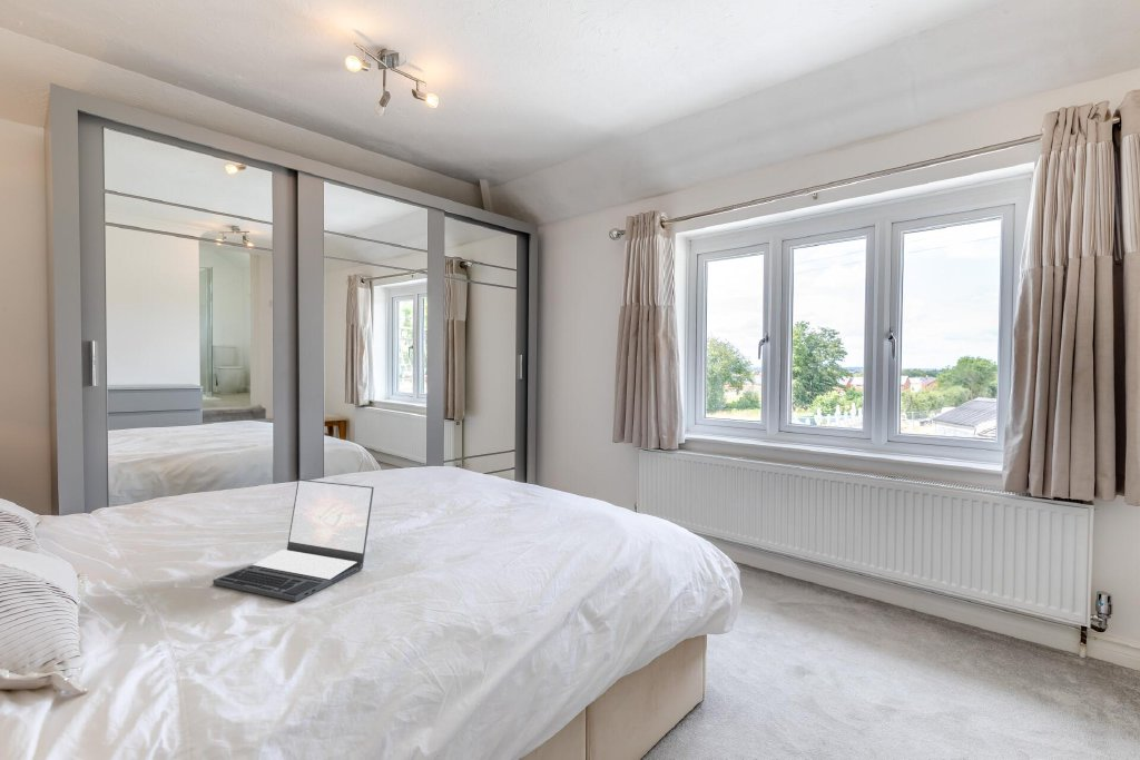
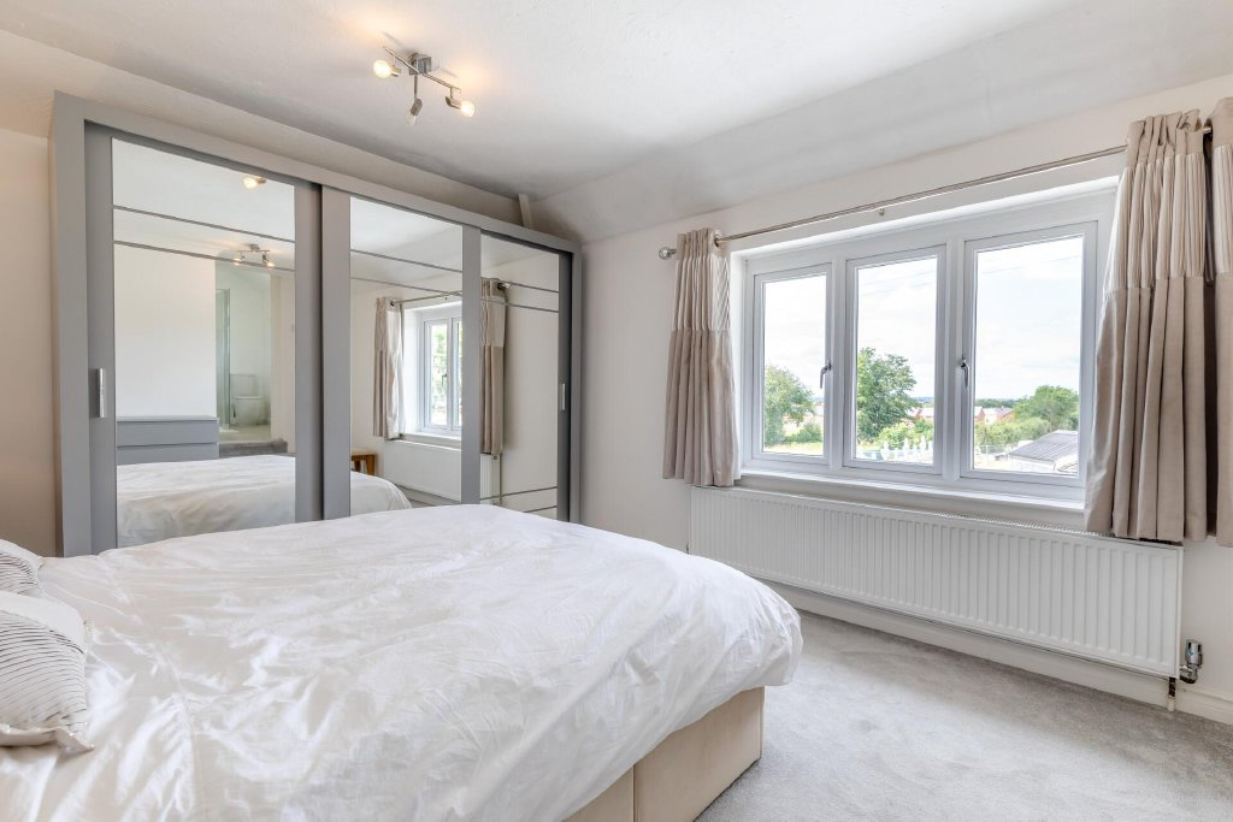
- laptop [212,478,375,603]
